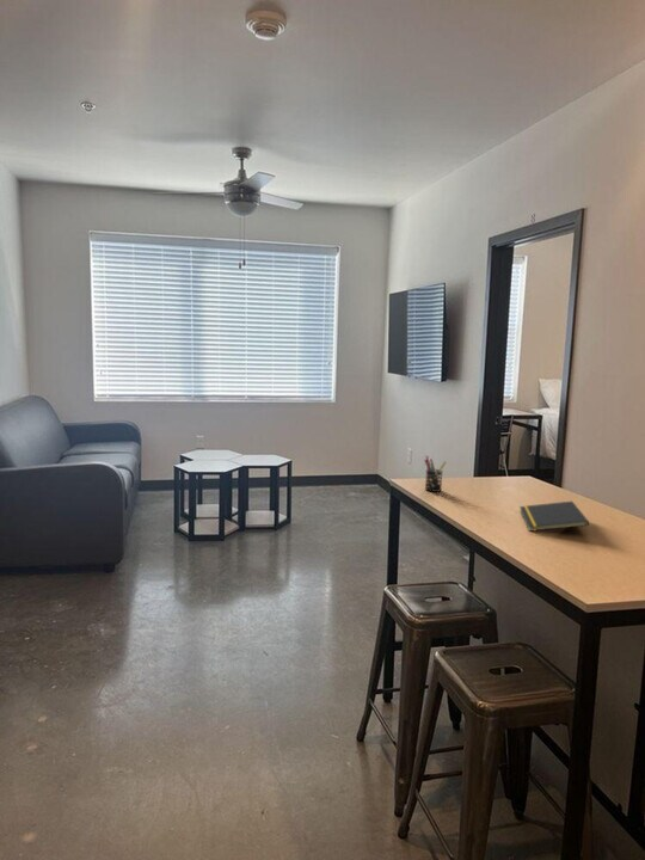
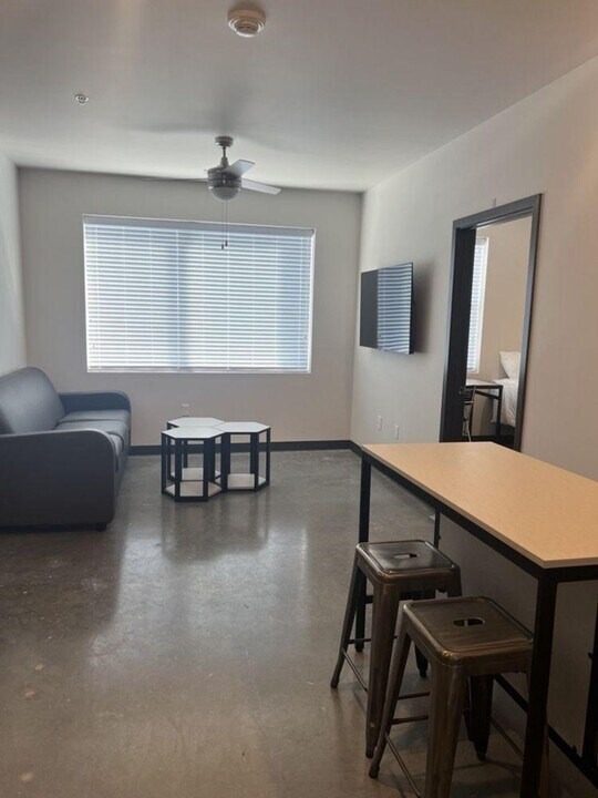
- notepad [518,500,590,533]
- pen holder [423,455,447,493]
